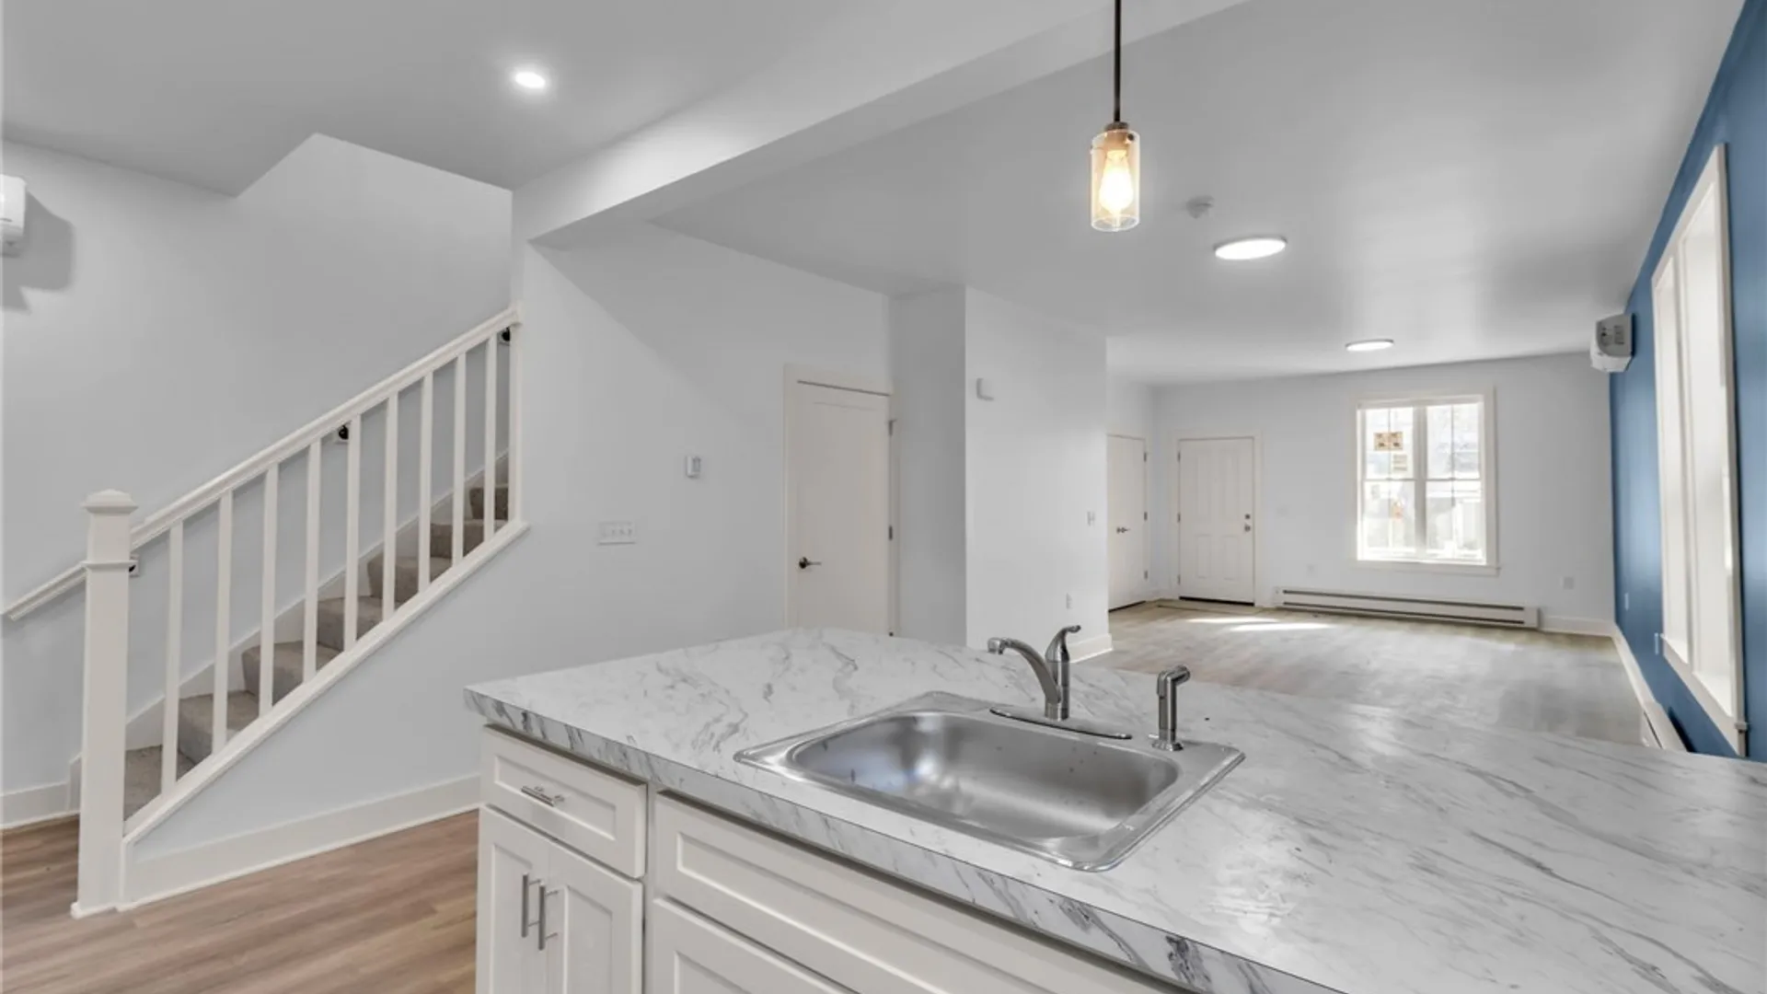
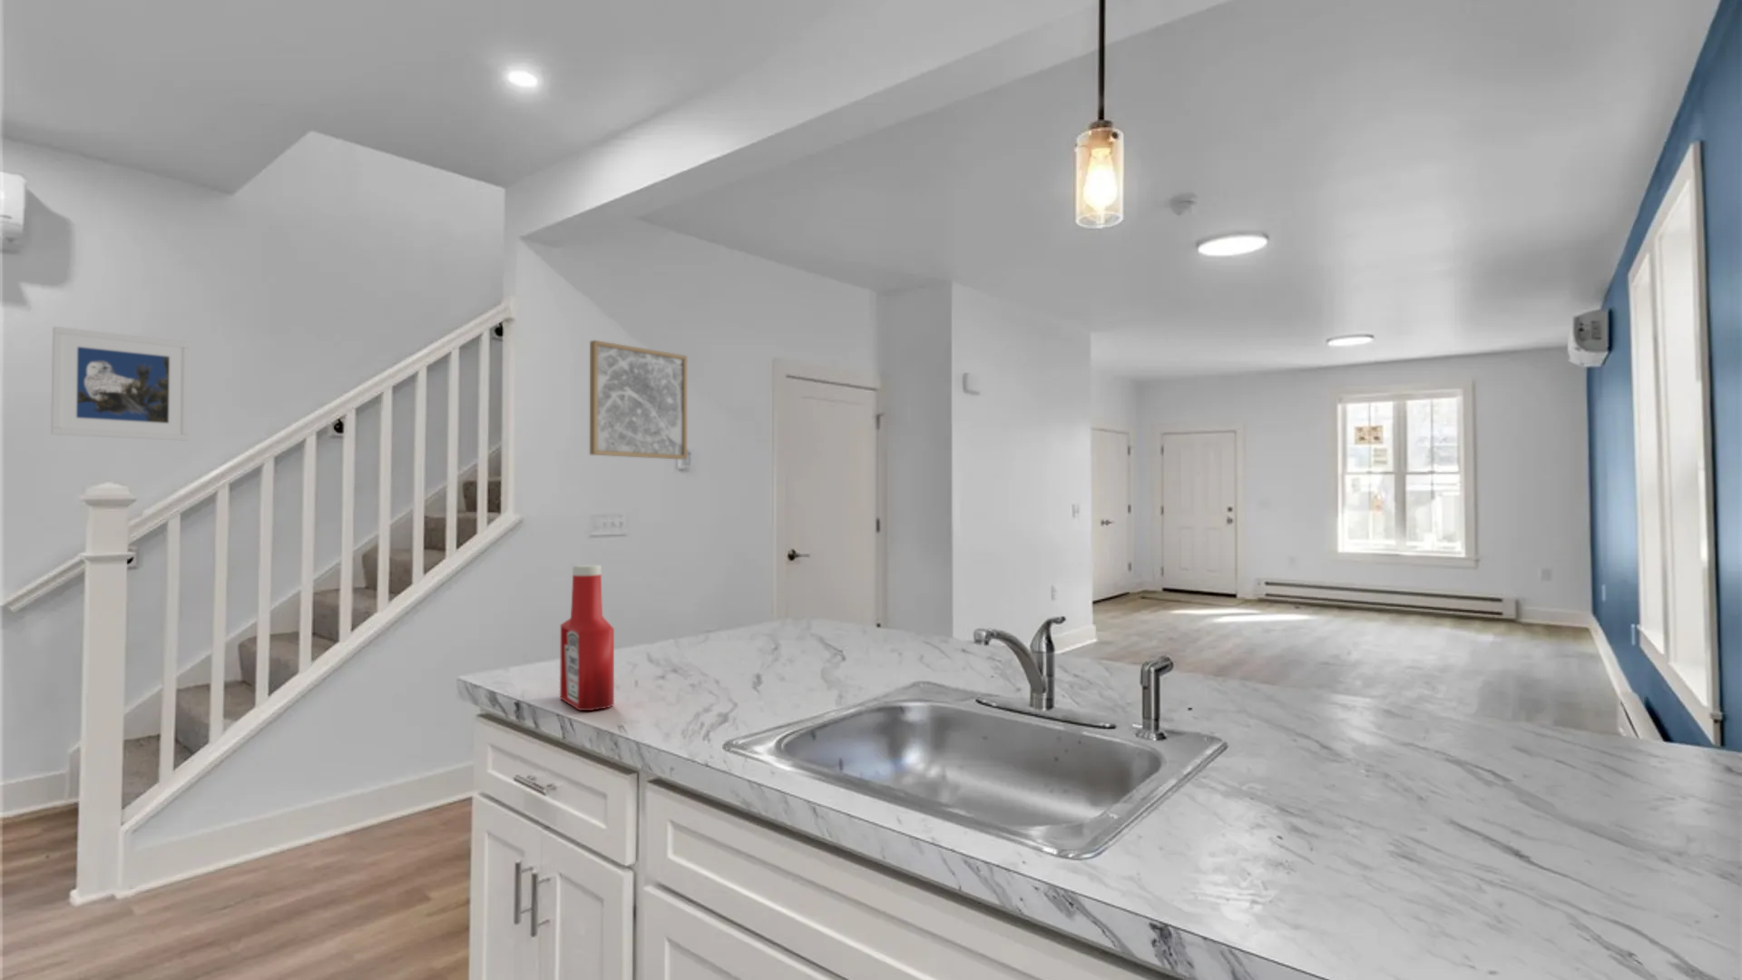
+ wall art [589,340,688,459]
+ soap bottle [559,565,615,712]
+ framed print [50,325,191,442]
